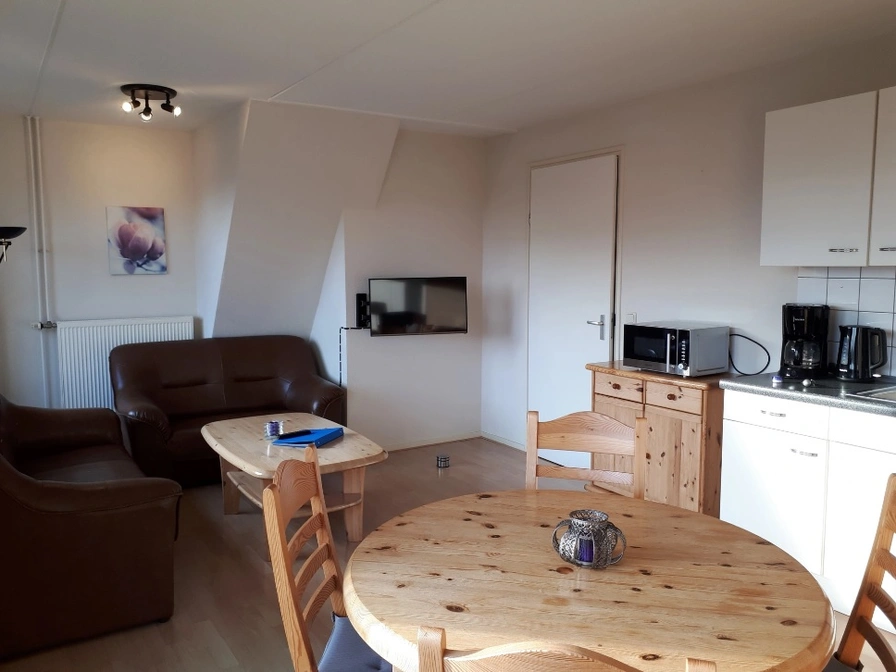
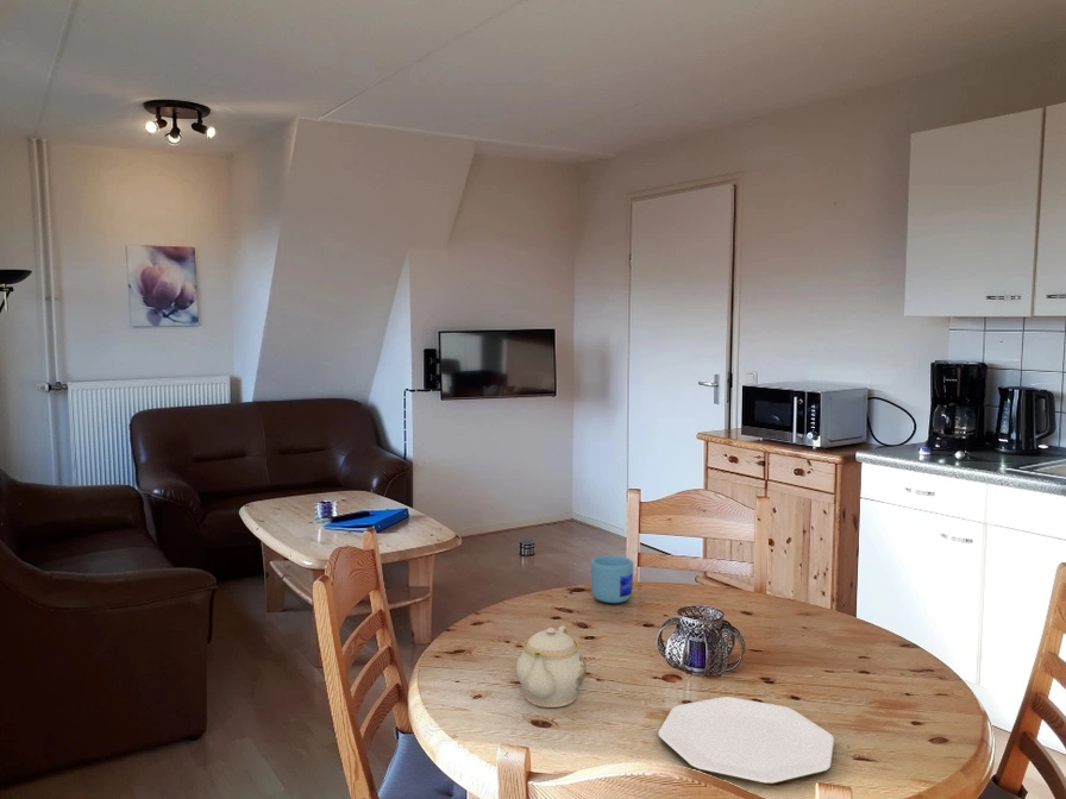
+ mug [590,554,634,604]
+ plate [657,696,835,786]
+ teapot [514,624,588,709]
